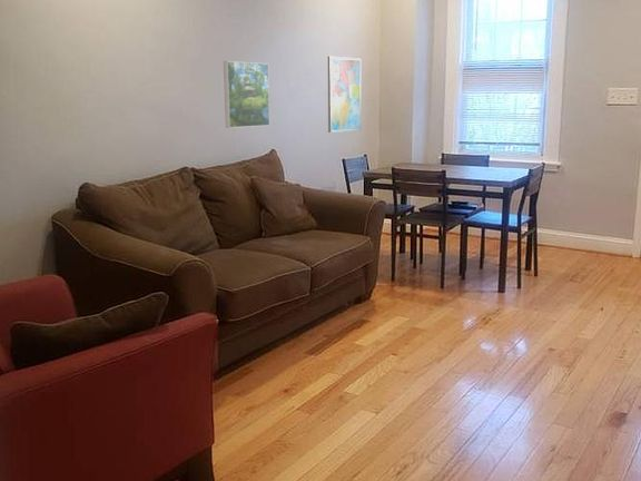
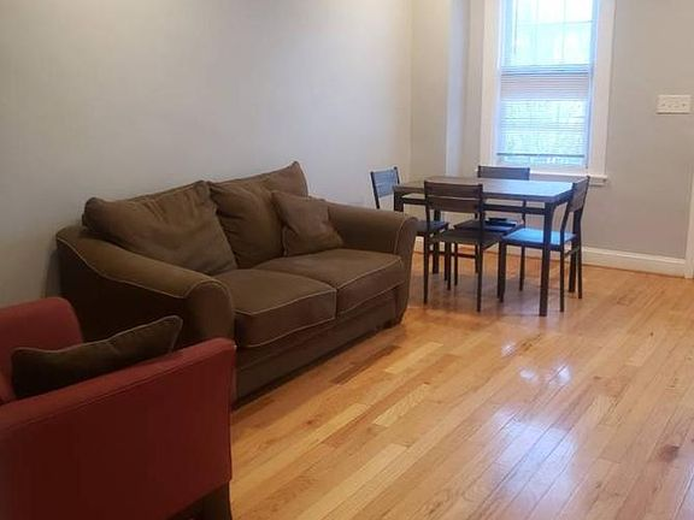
- wall art [327,56,362,134]
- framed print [223,60,270,129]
